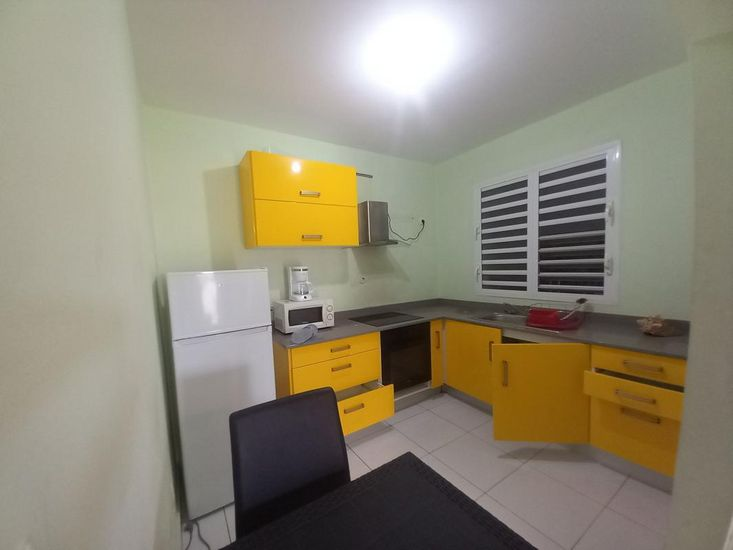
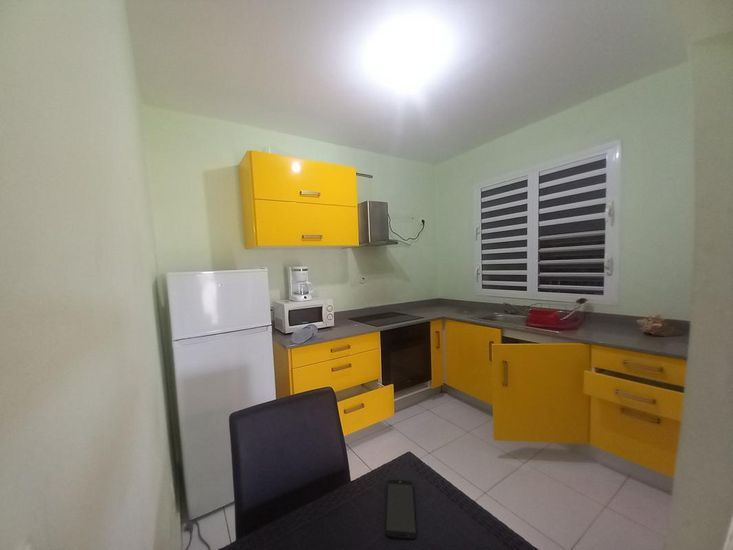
+ smartphone [384,479,418,540]
